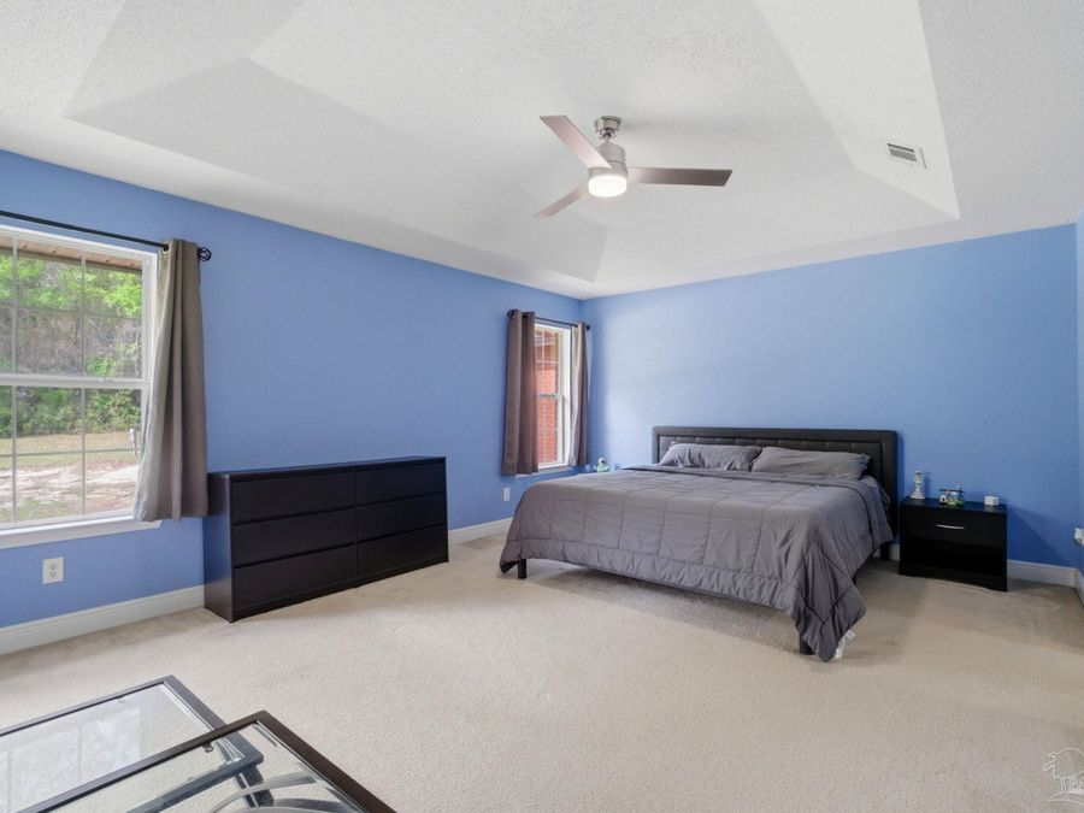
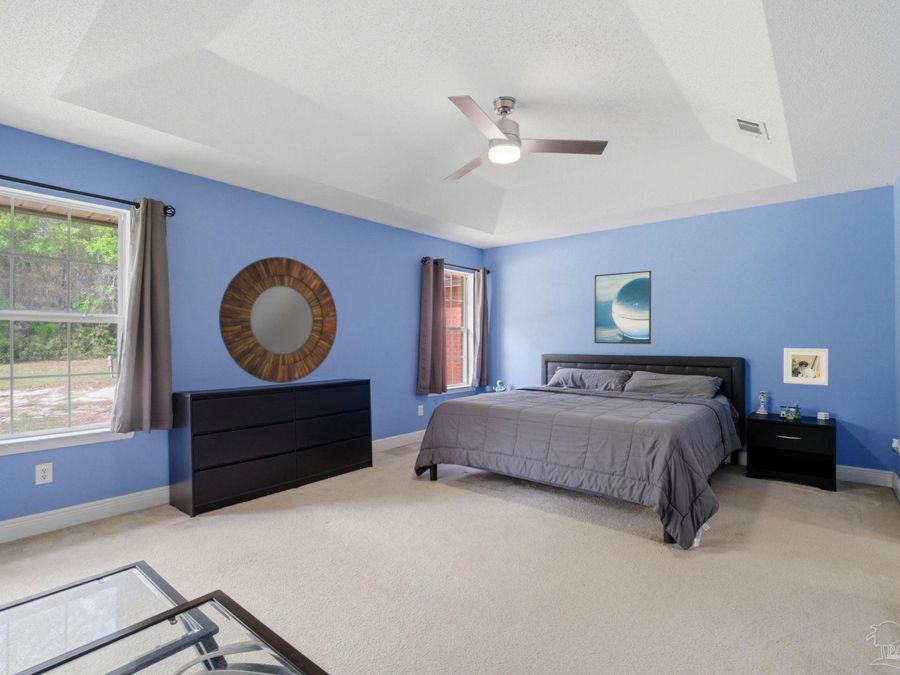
+ home mirror [218,256,338,384]
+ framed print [593,270,652,345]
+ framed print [783,347,829,386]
